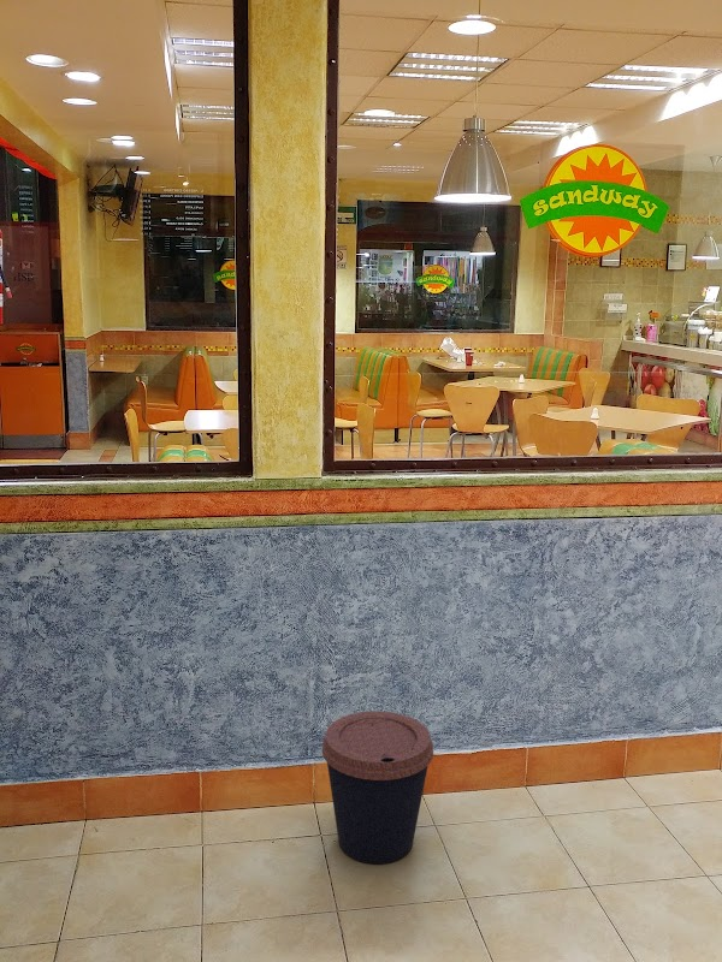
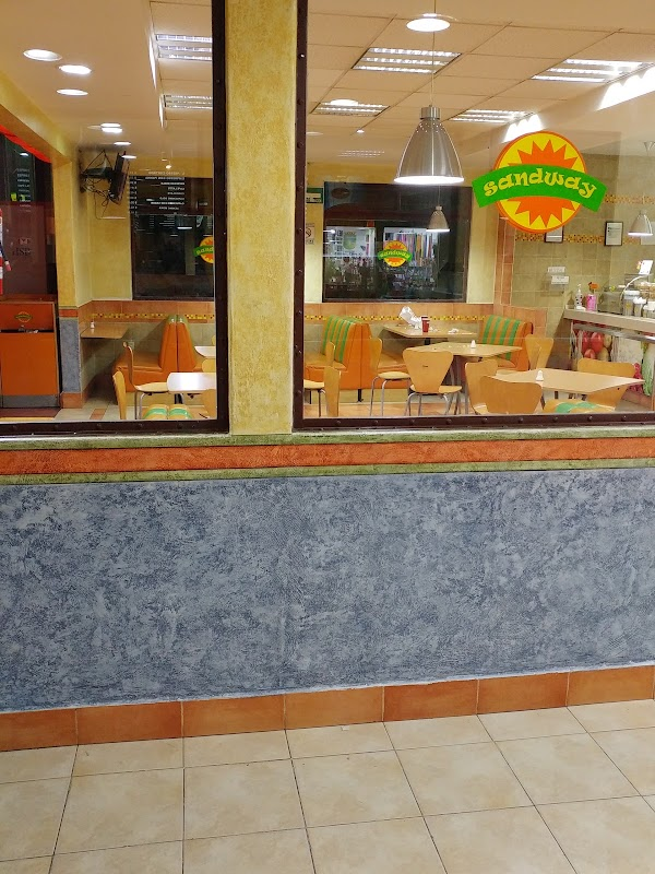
- coffee cup [321,709,434,865]
